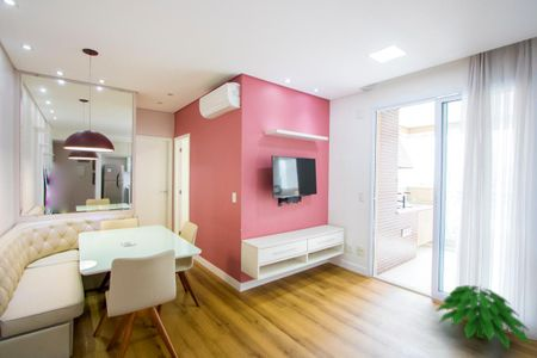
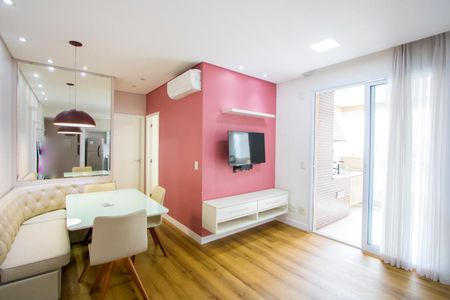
- indoor plant [434,284,533,351]
